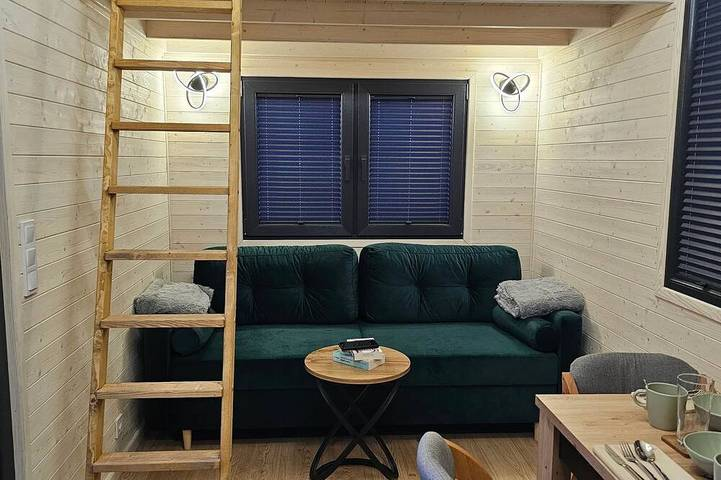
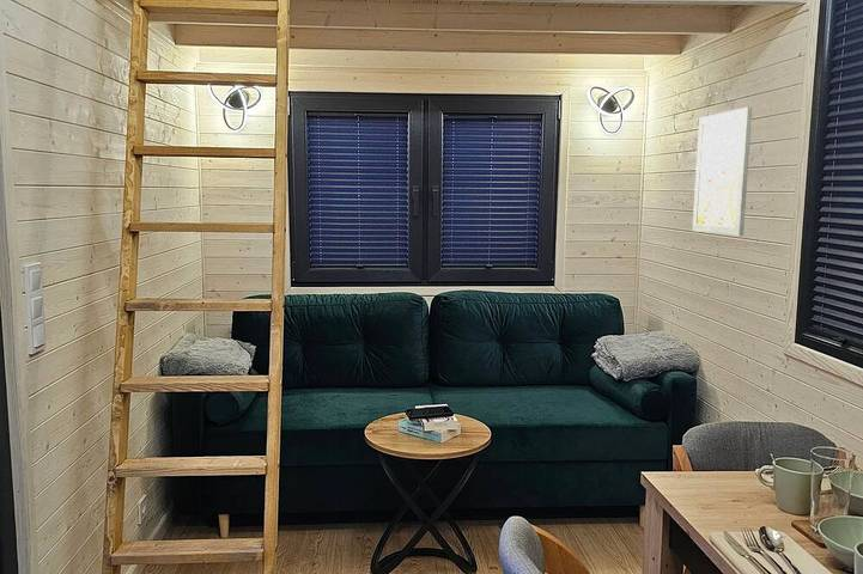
+ wall art [692,106,753,237]
